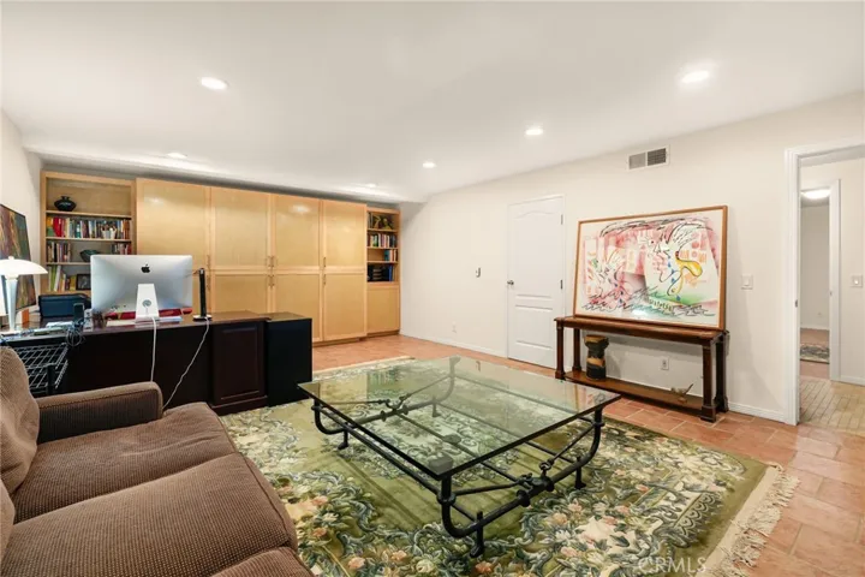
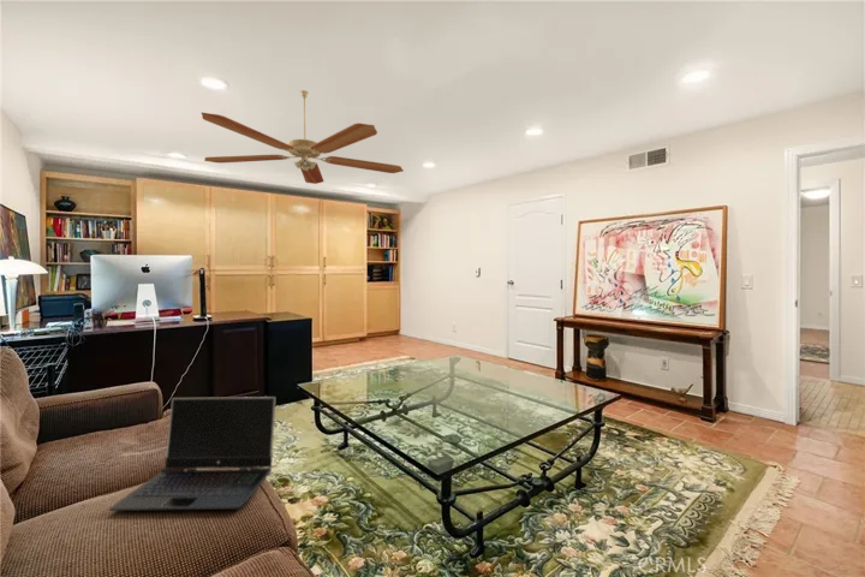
+ ceiling fan [201,89,405,185]
+ laptop computer [108,395,276,512]
